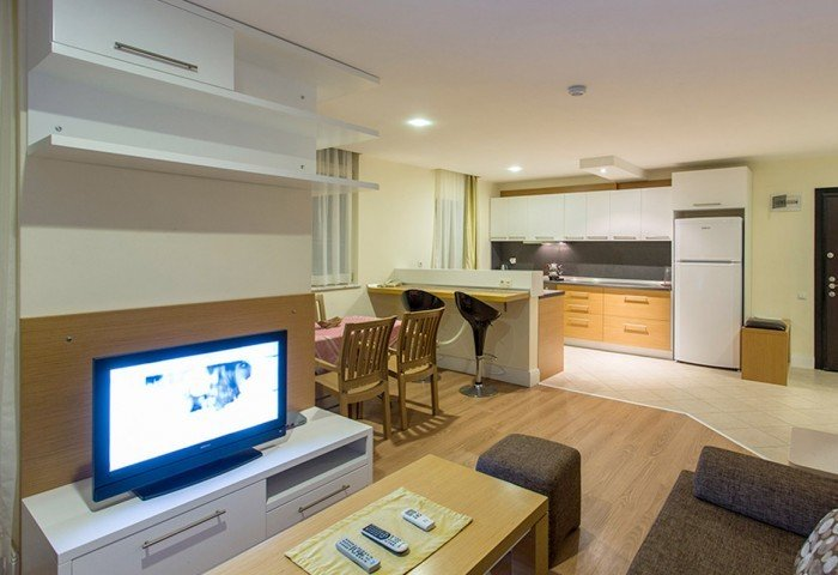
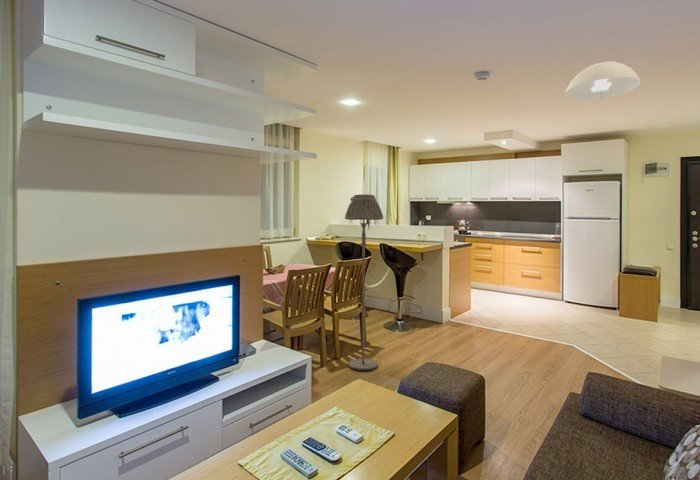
+ ceiling light [564,61,642,102]
+ floor lamp [344,193,384,371]
